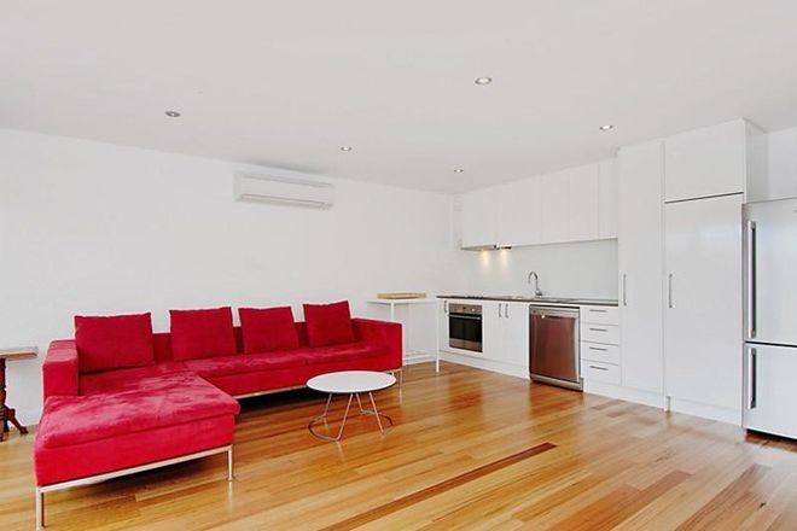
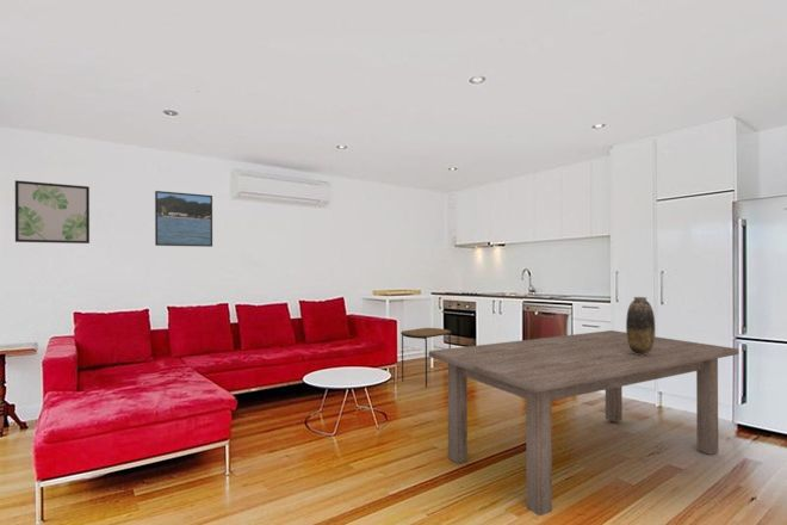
+ vase [625,296,656,356]
+ dining table [428,329,739,517]
+ side table [399,327,453,389]
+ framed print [154,190,213,248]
+ wall art [14,179,91,245]
